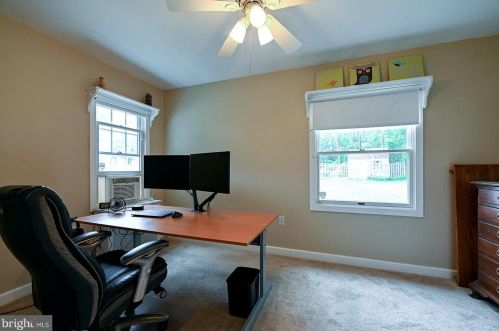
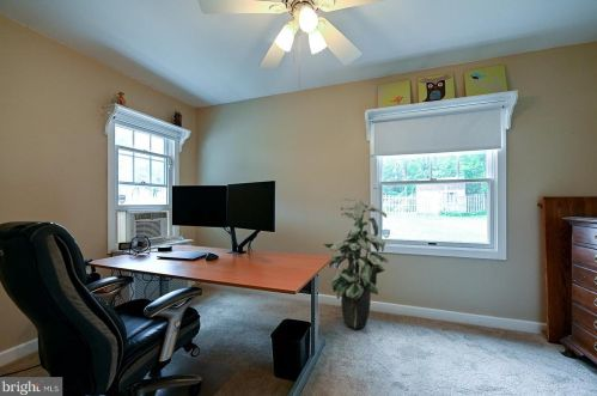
+ indoor plant [322,196,389,330]
